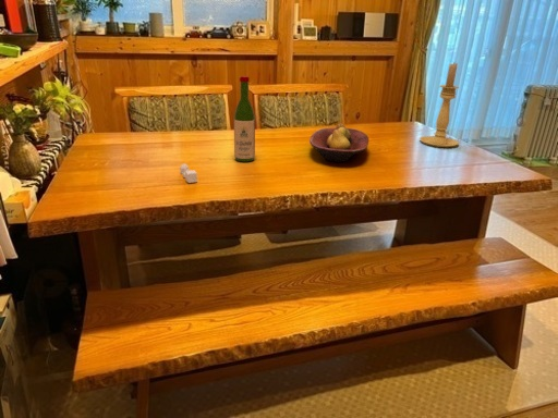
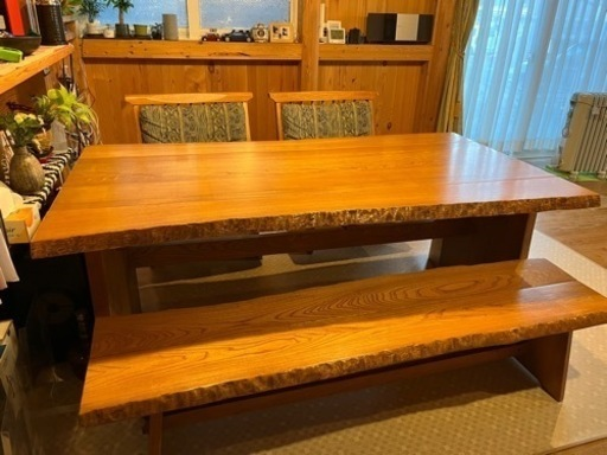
- candle holder [418,62,460,148]
- fruit bowl [308,122,369,163]
- salt and pepper shaker set [179,163,198,184]
- wine bottle [233,75,256,163]
